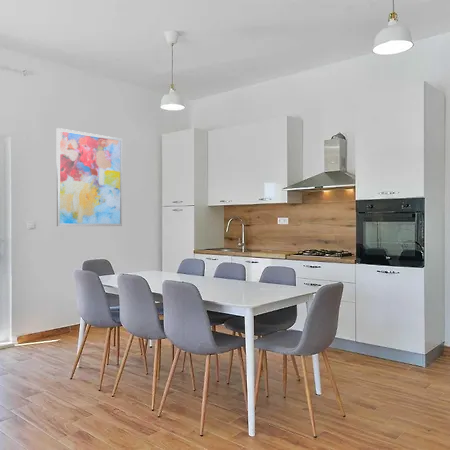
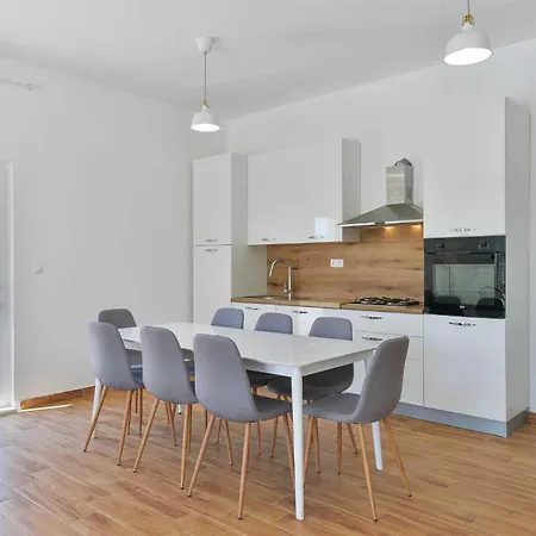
- wall art [56,127,123,227]
